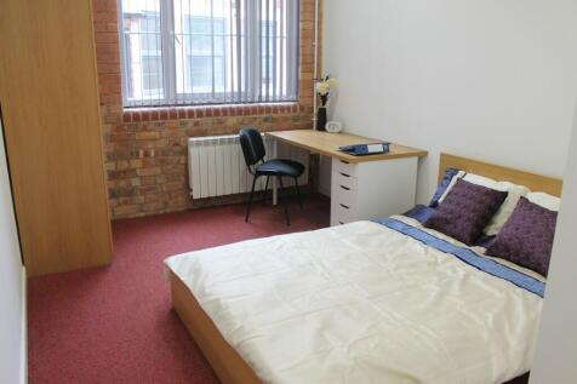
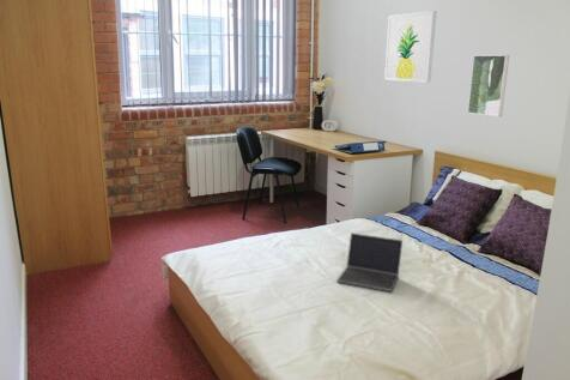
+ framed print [467,54,510,117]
+ wall art [383,10,438,84]
+ laptop computer [336,231,404,292]
